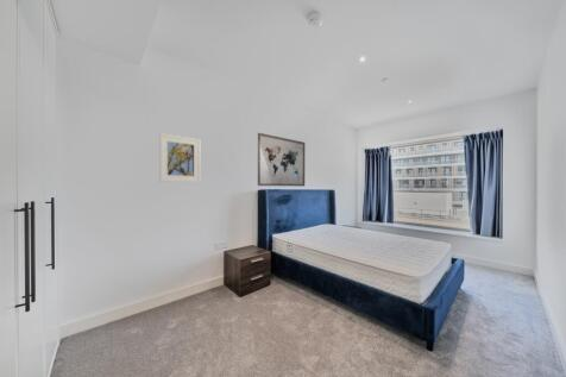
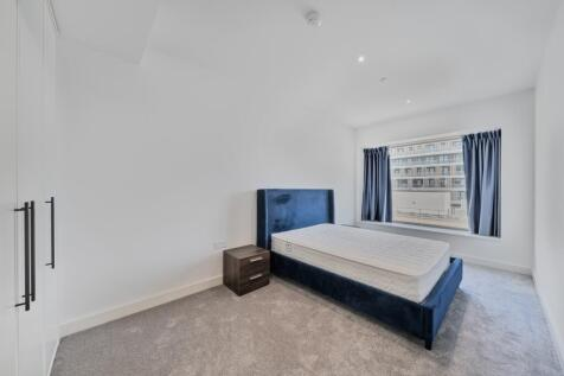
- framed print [158,132,201,183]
- wall art [257,132,306,188]
